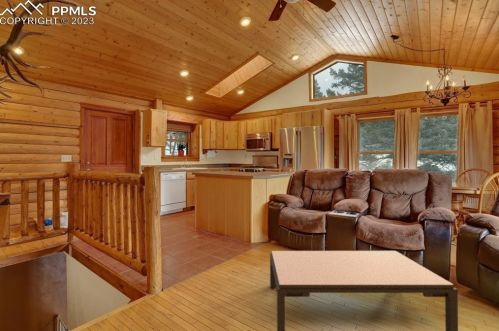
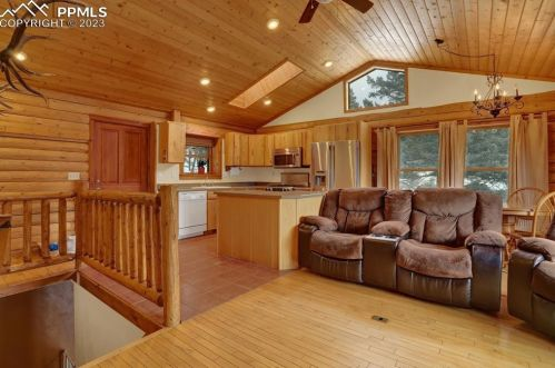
- coffee table [269,250,459,331]
